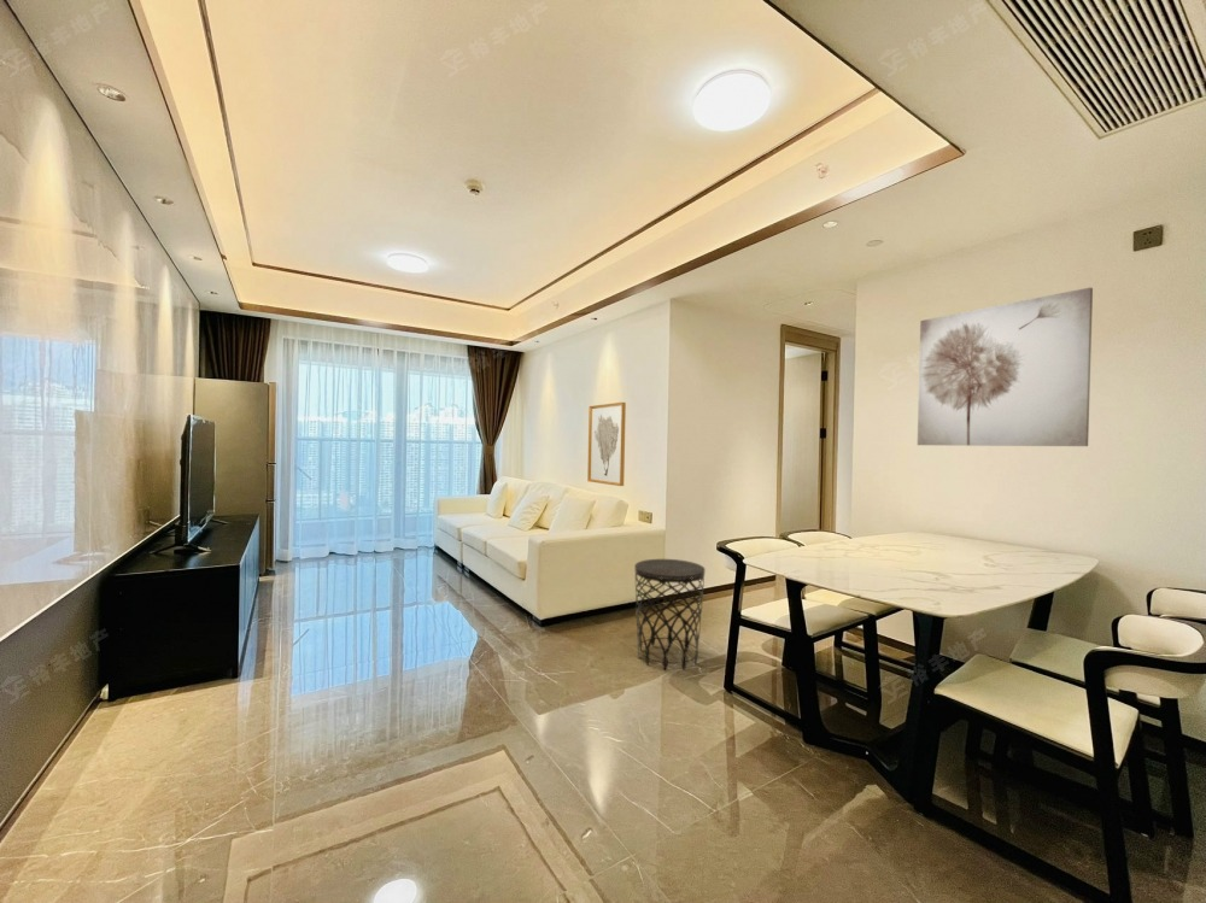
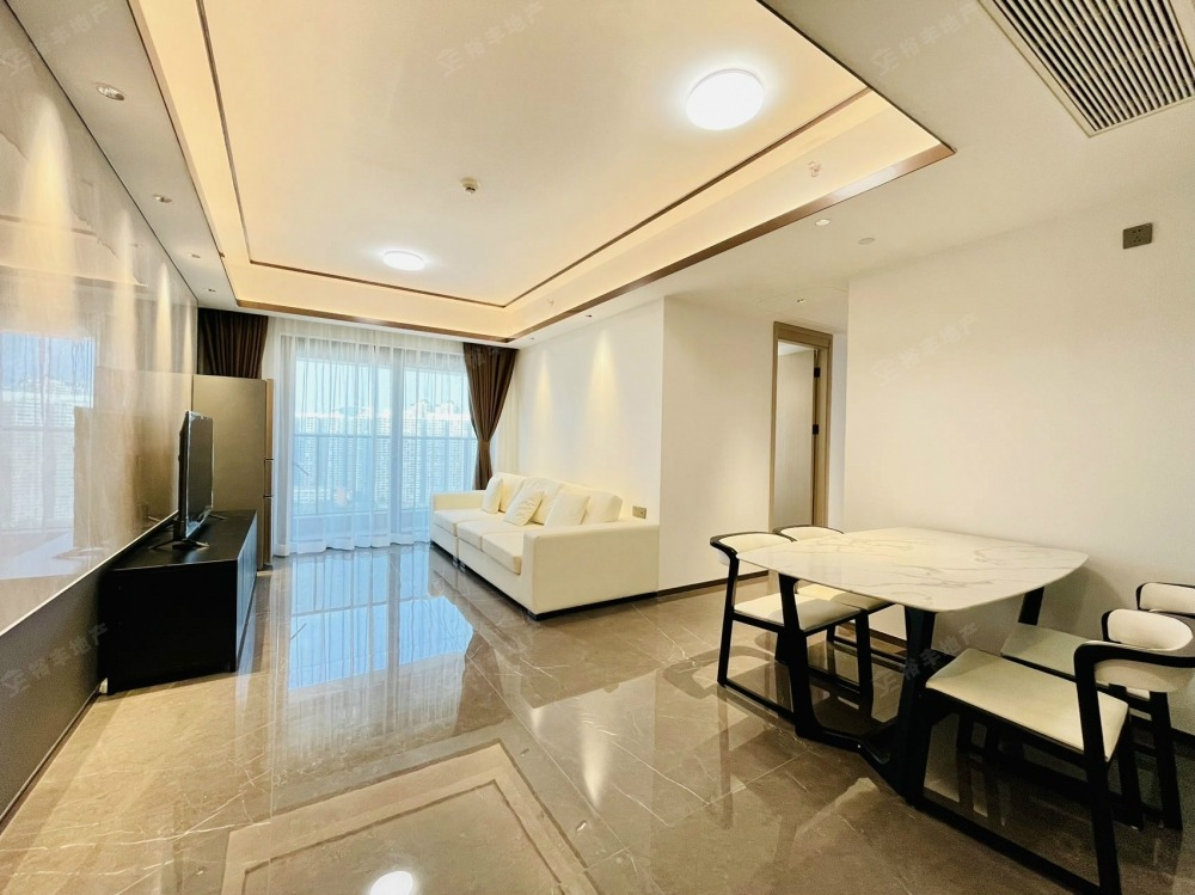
- wall art [586,401,627,487]
- side table [633,558,707,672]
- wall art [917,286,1094,447]
